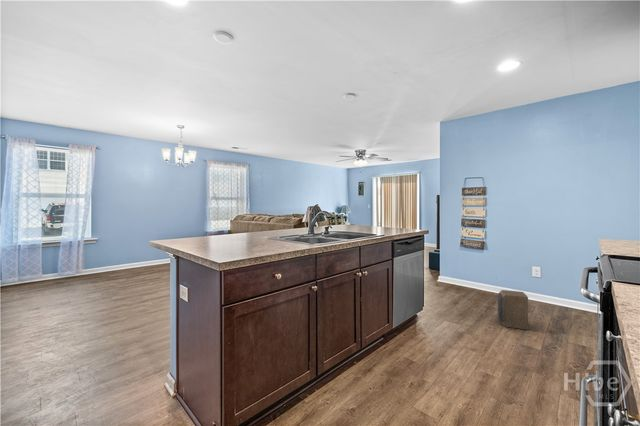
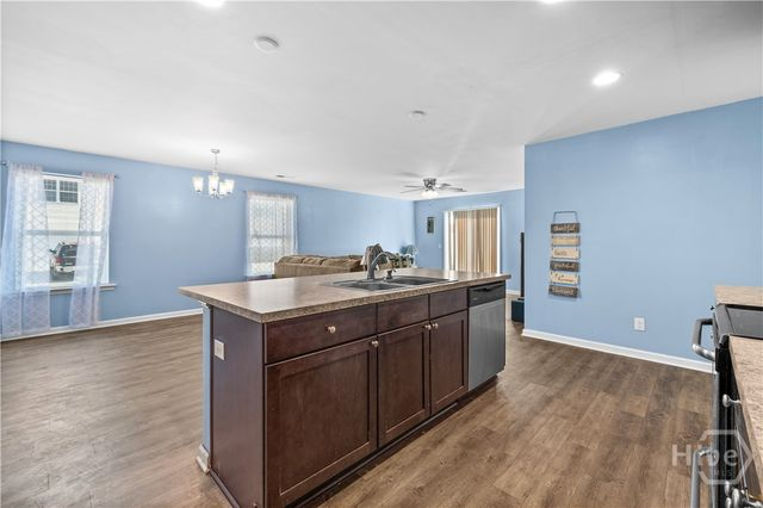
- speaker [497,289,529,331]
